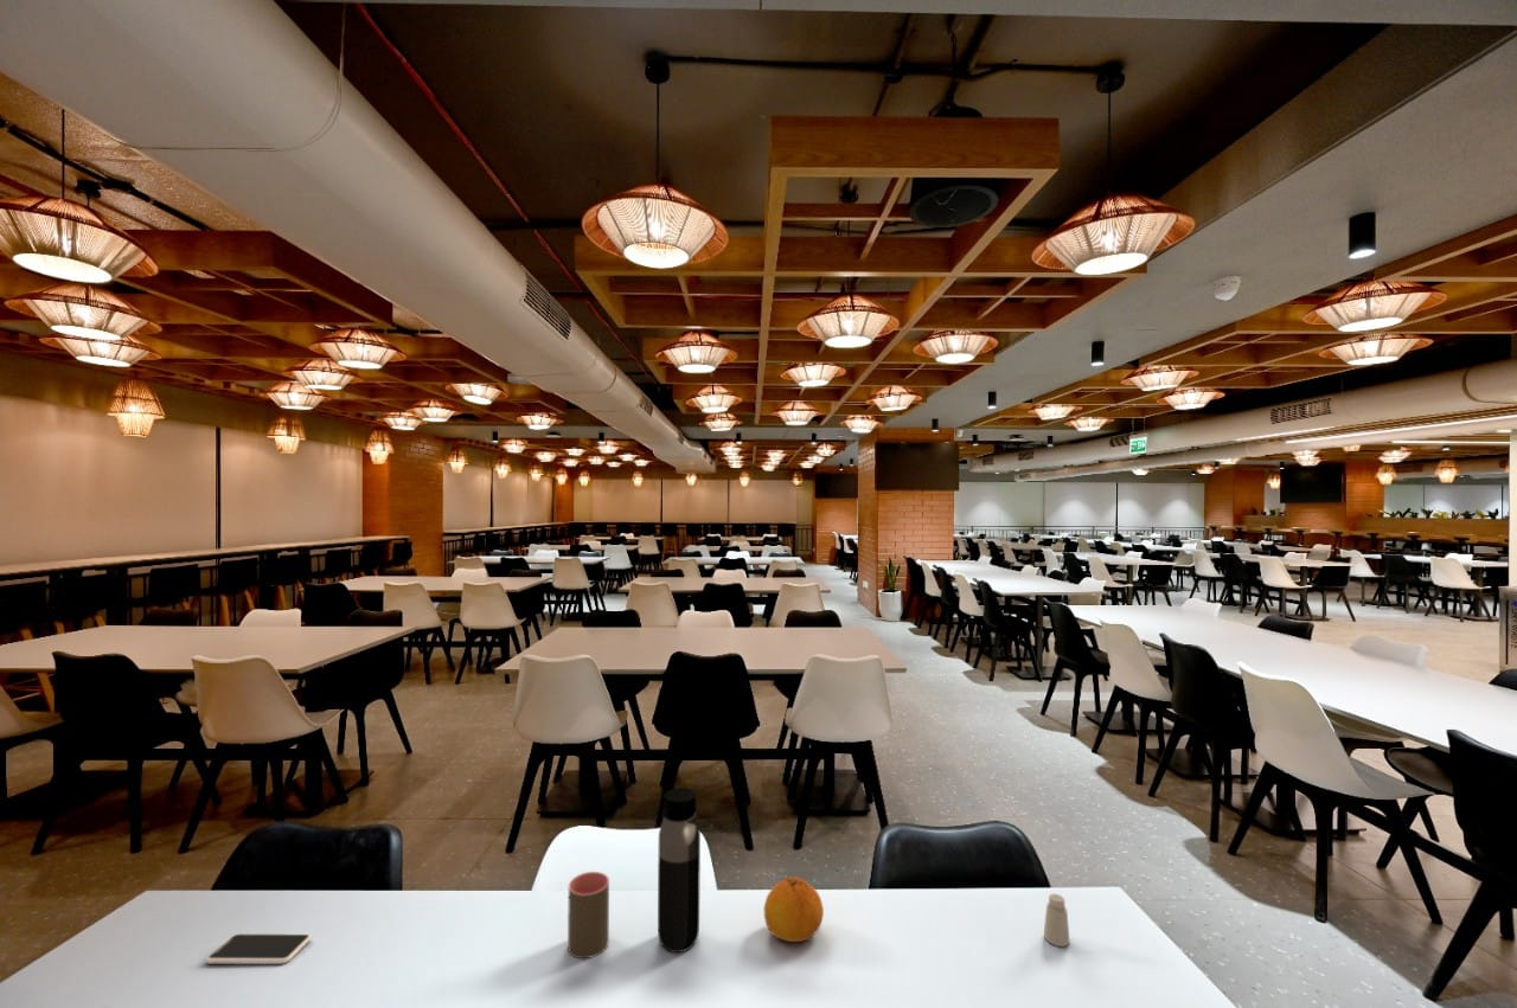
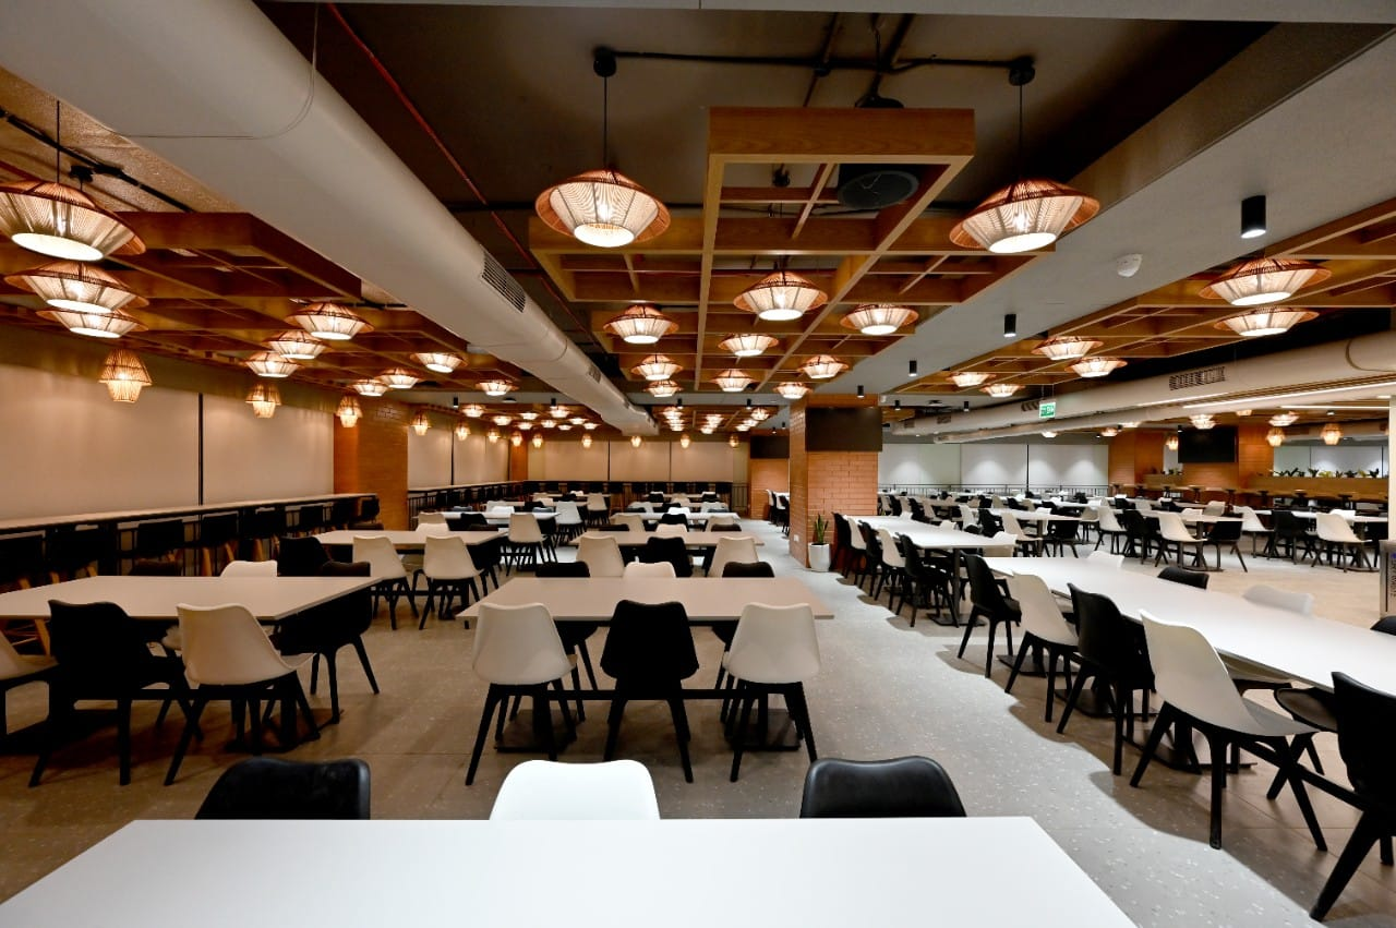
- fruit [763,877,825,943]
- saltshaker [1043,893,1070,948]
- smartphone [205,932,313,965]
- cup [567,871,610,959]
- water bottle [657,787,702,954]
